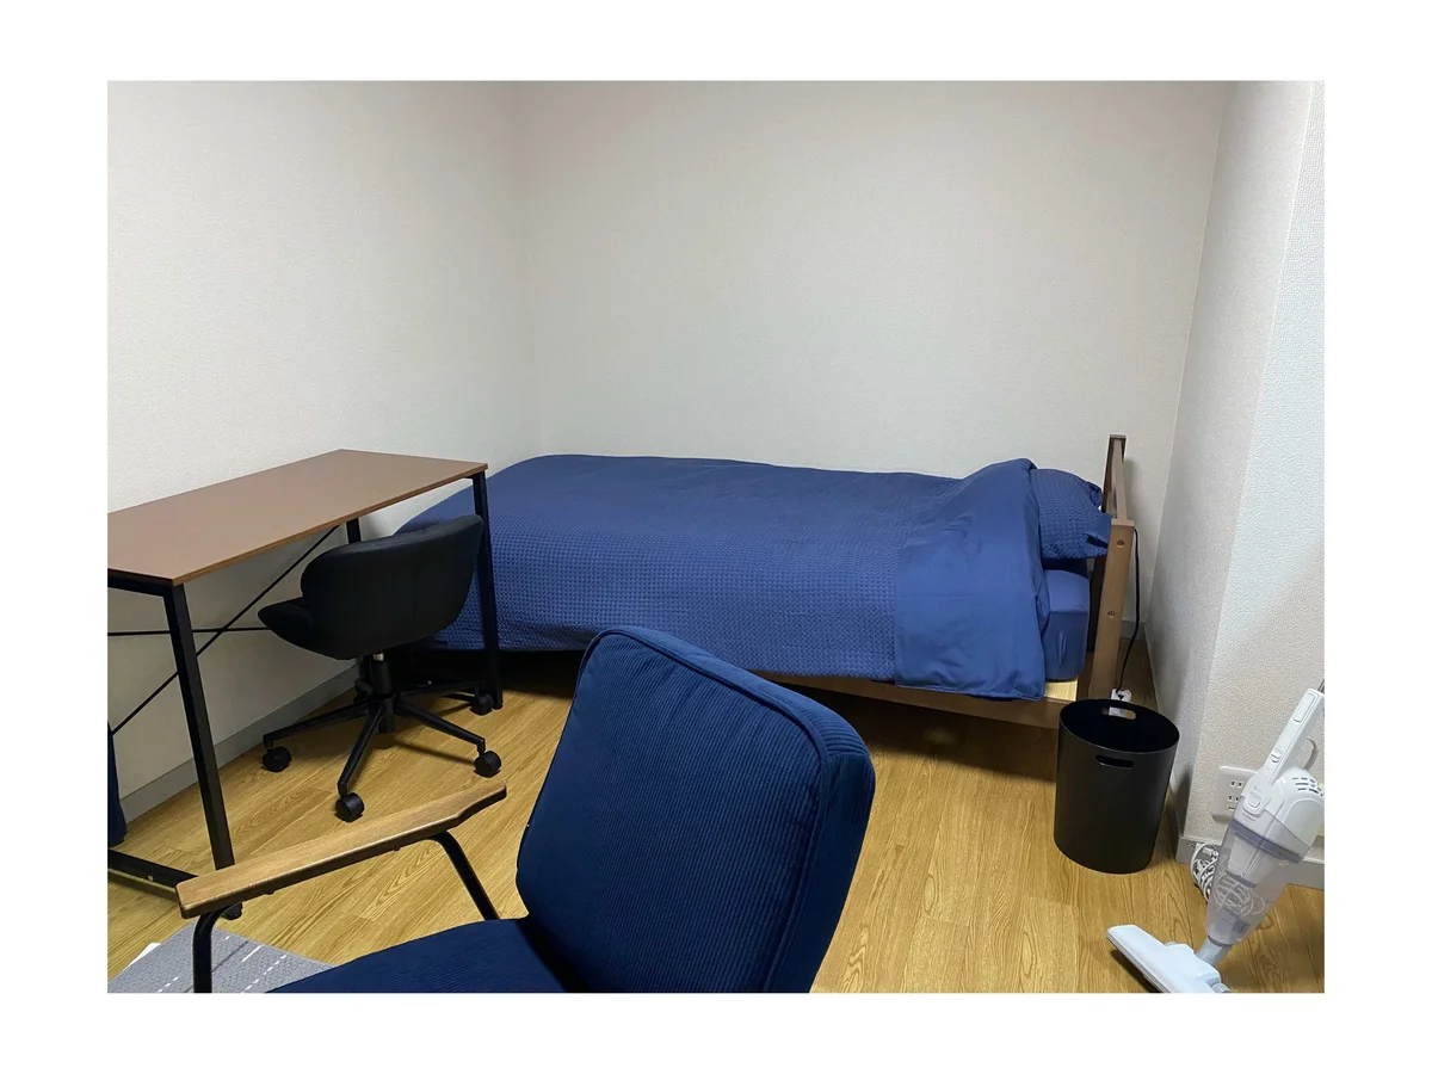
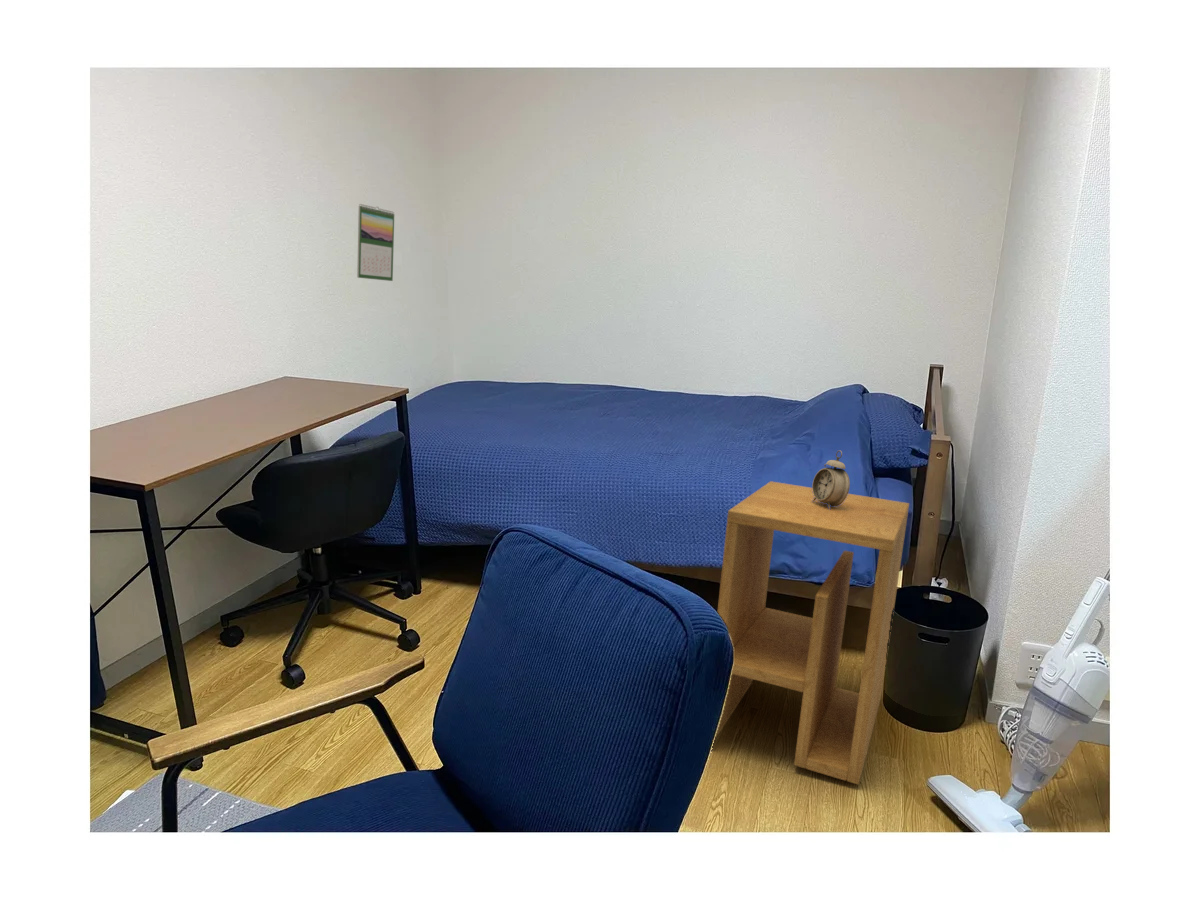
+ calendar [356,203,395,282]
+ side table [713,480,910,786]
+ alarm clock [811,449,851,510]
